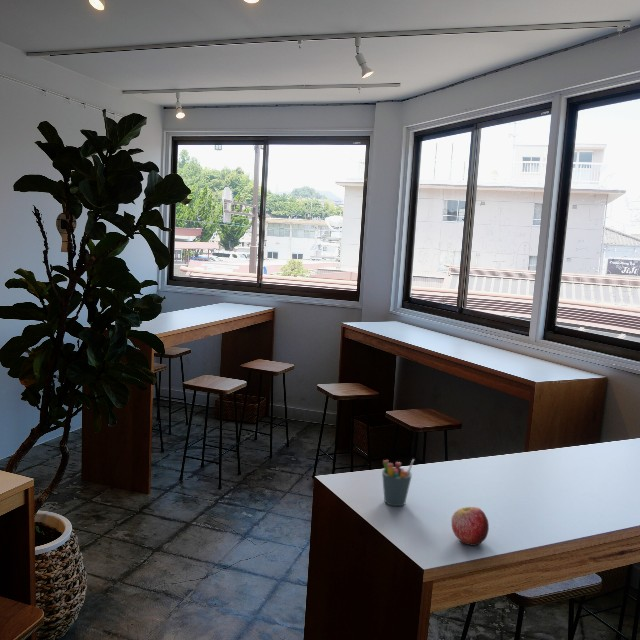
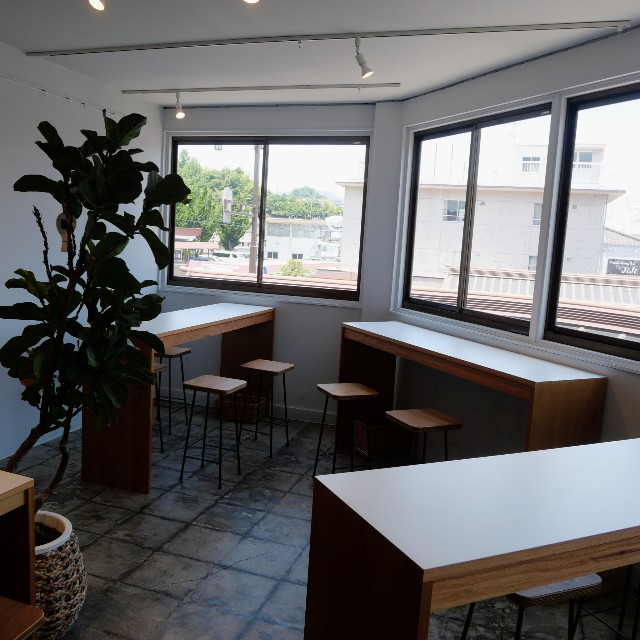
- apple [450,506,490,547]
- pen holder [381,458,415,507]
